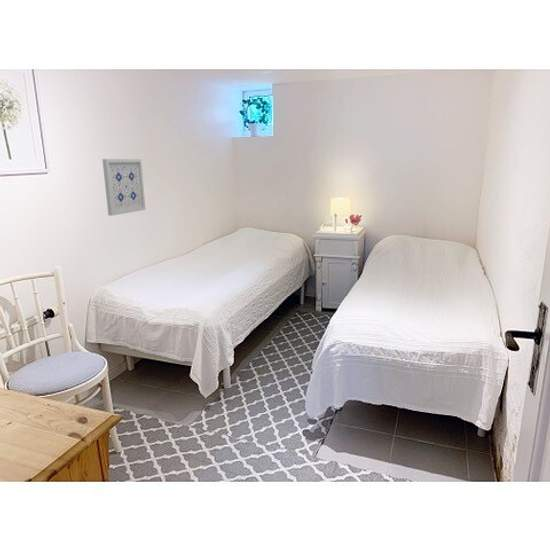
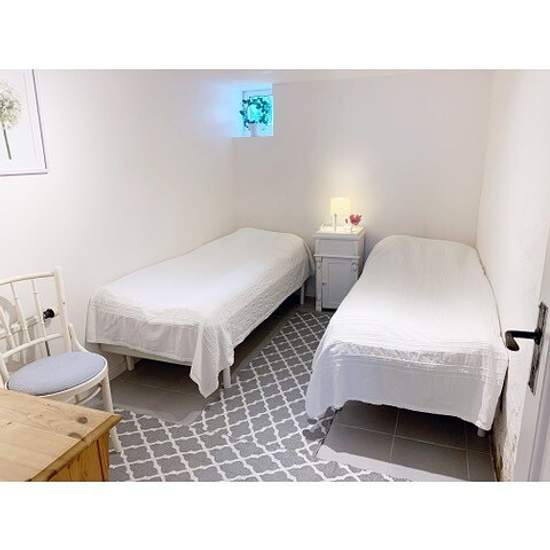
- wall art [101,158,147,217]
